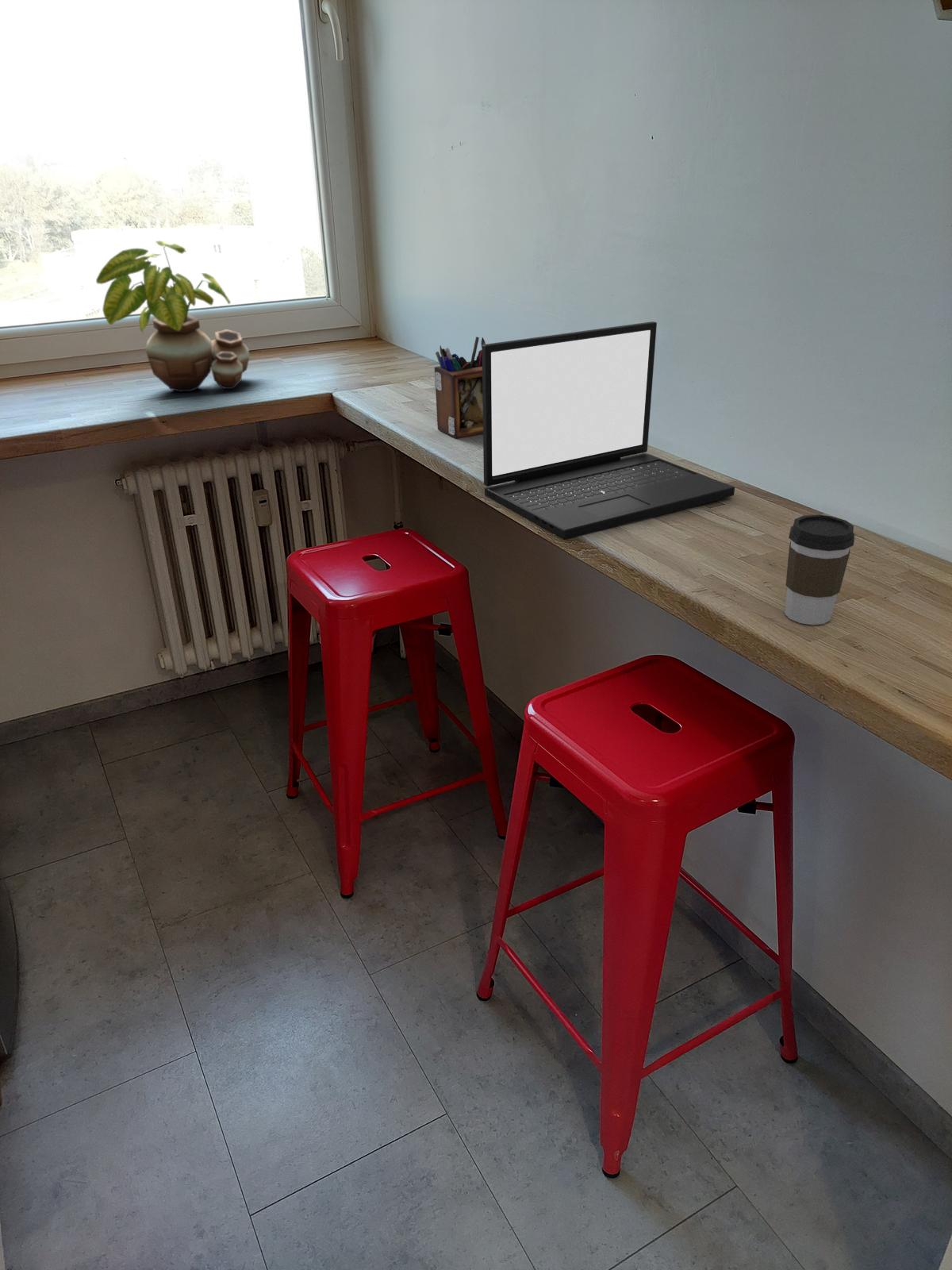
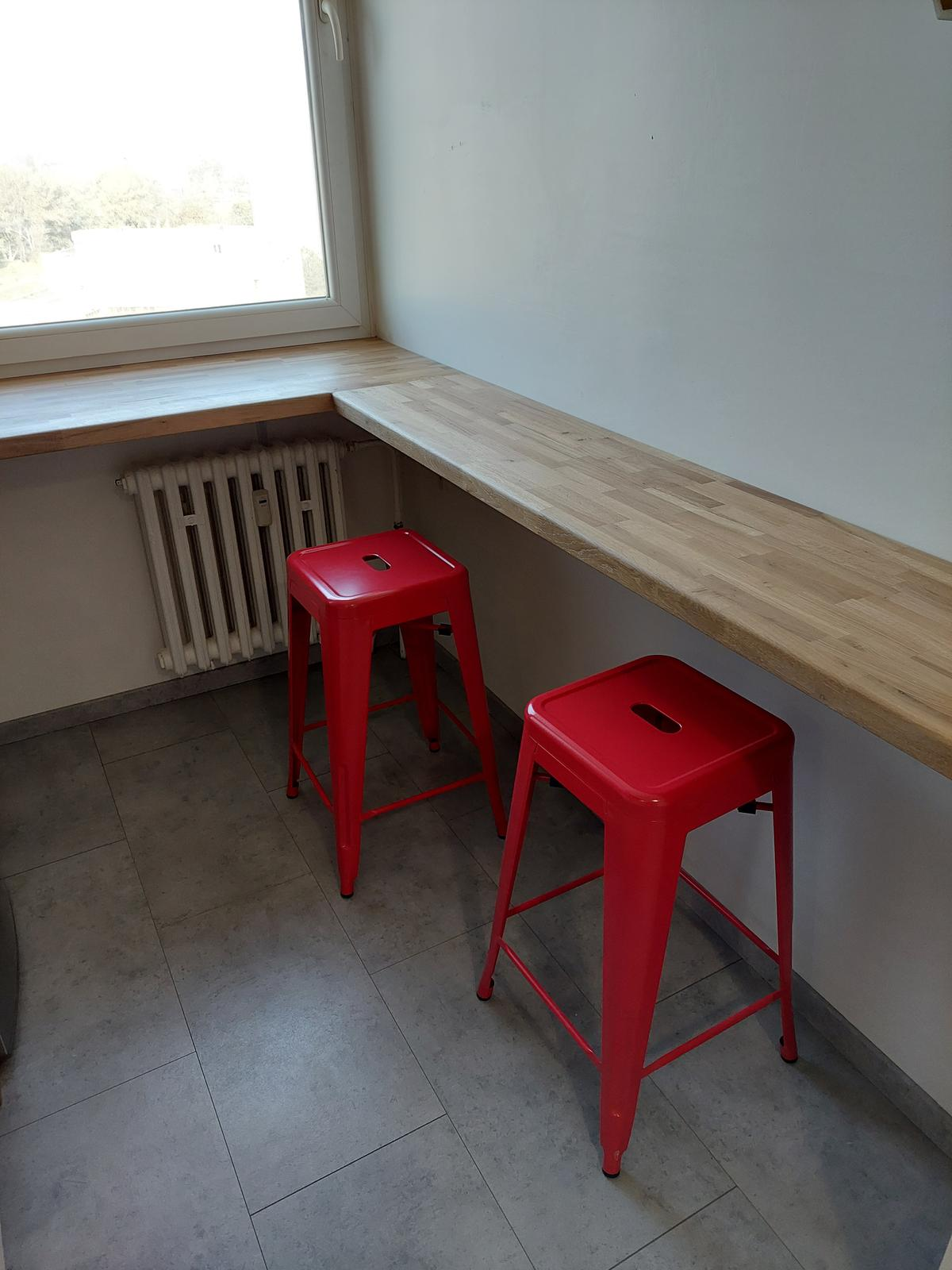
- potted plant [95,240,251,393]
- coffee cup [784,514,855,625]
- desk organizer [434,336,486,440]
- laptop [481,321,735,540]
